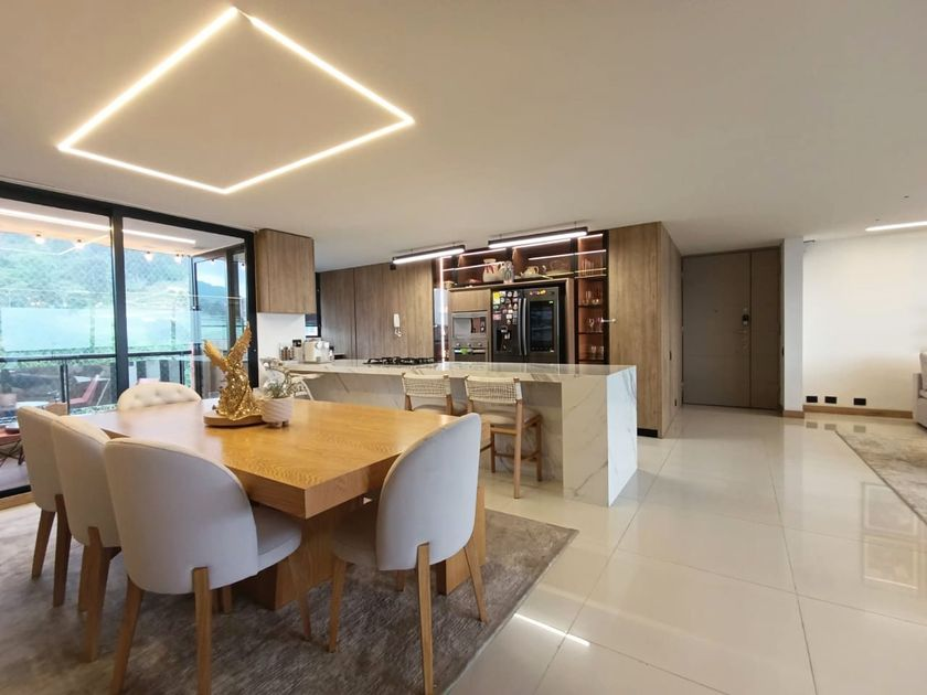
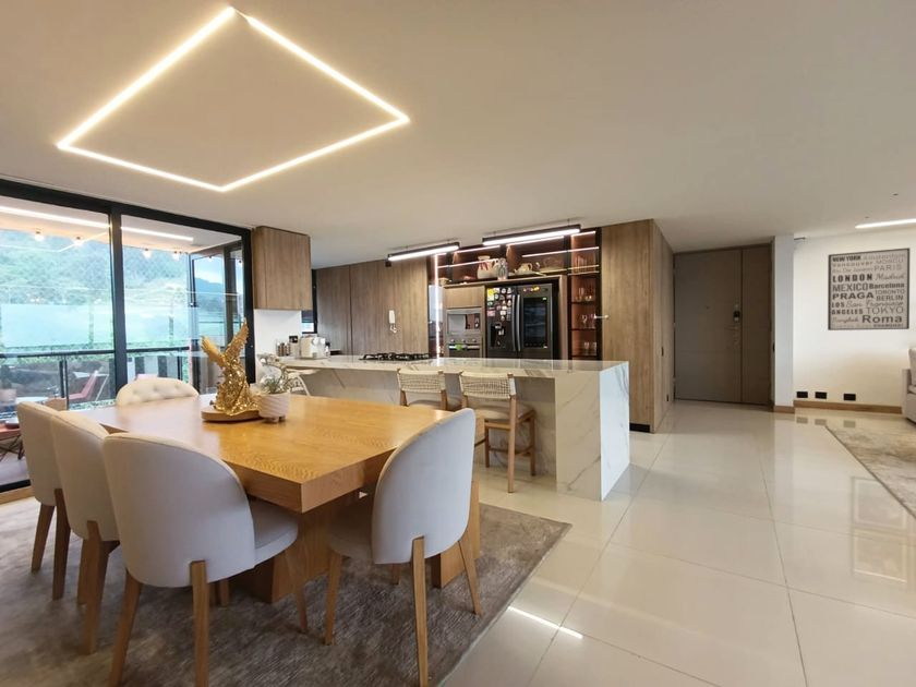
+ wall art [827,246,911,332]
